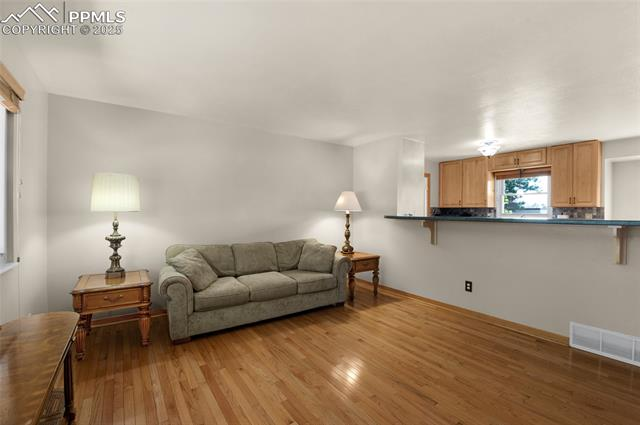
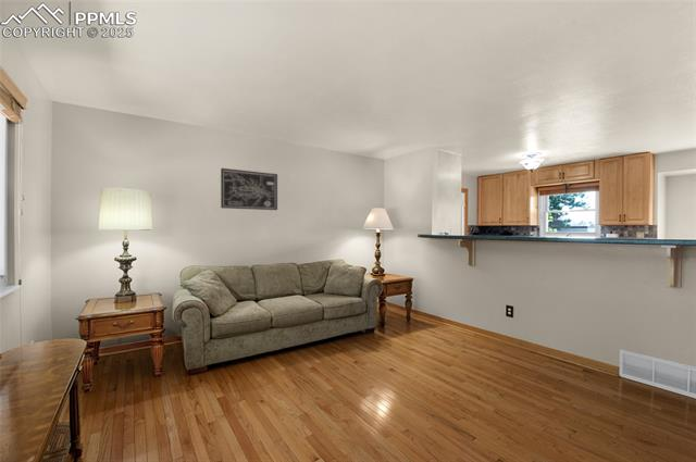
+ wall art [220,167,278,211]
